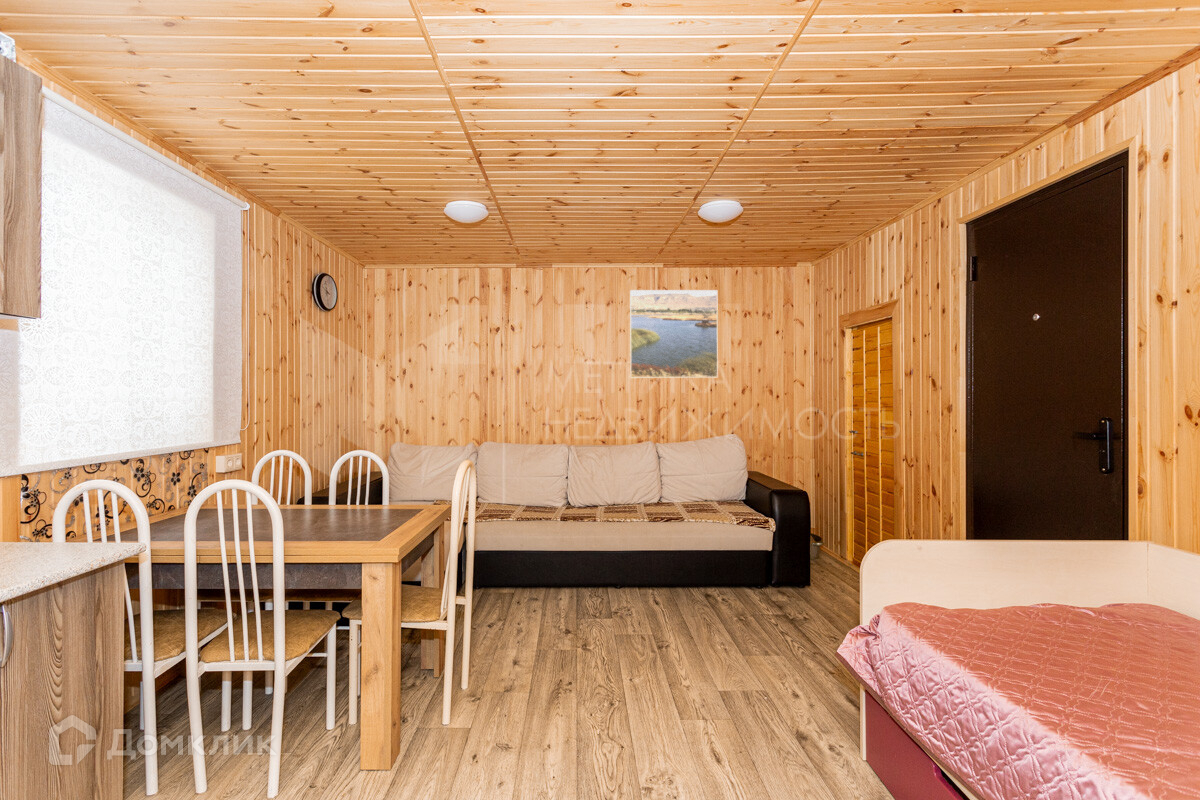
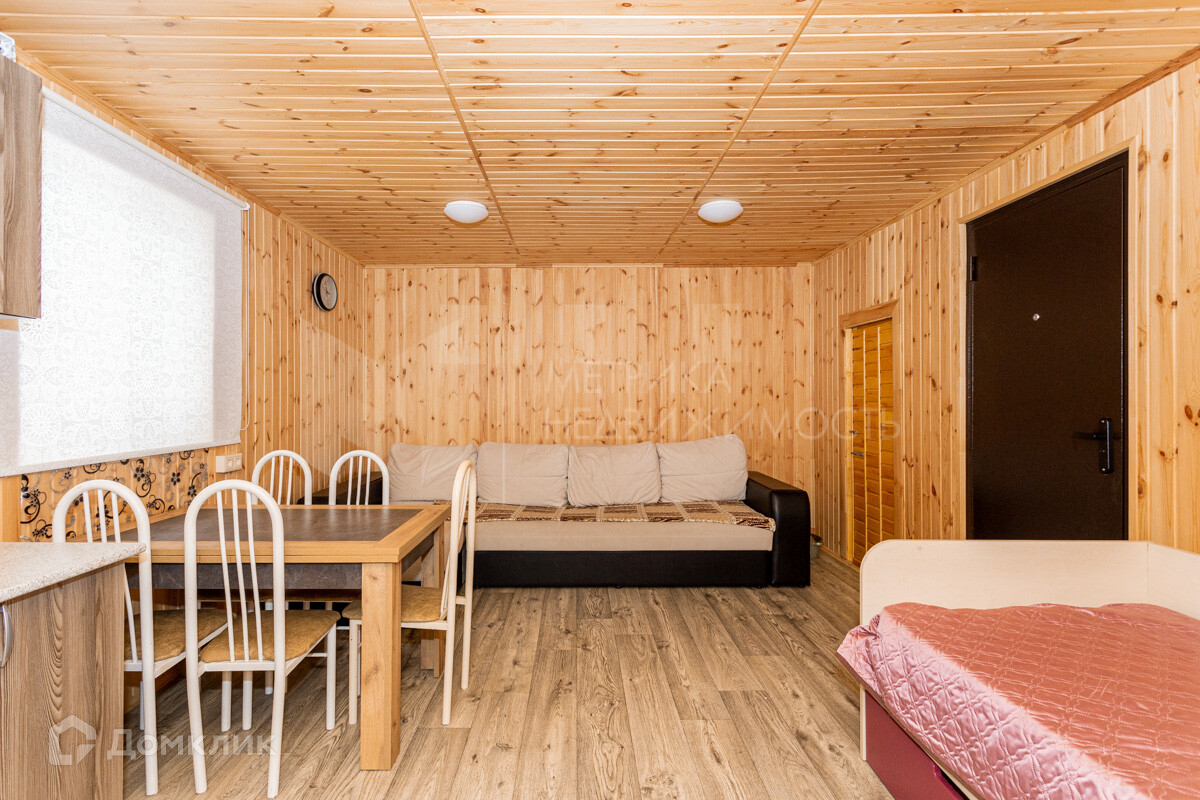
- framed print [629,289,719,379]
